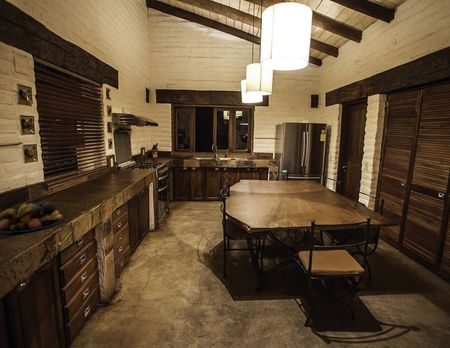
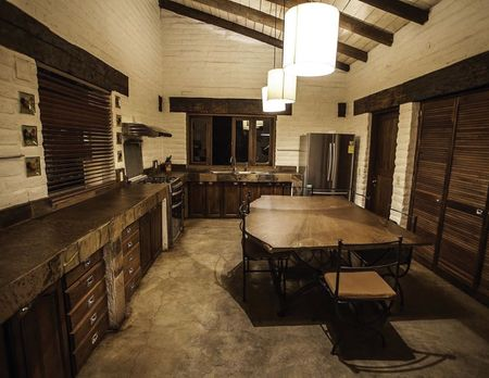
- fruit bowl [0,200,65,234]
